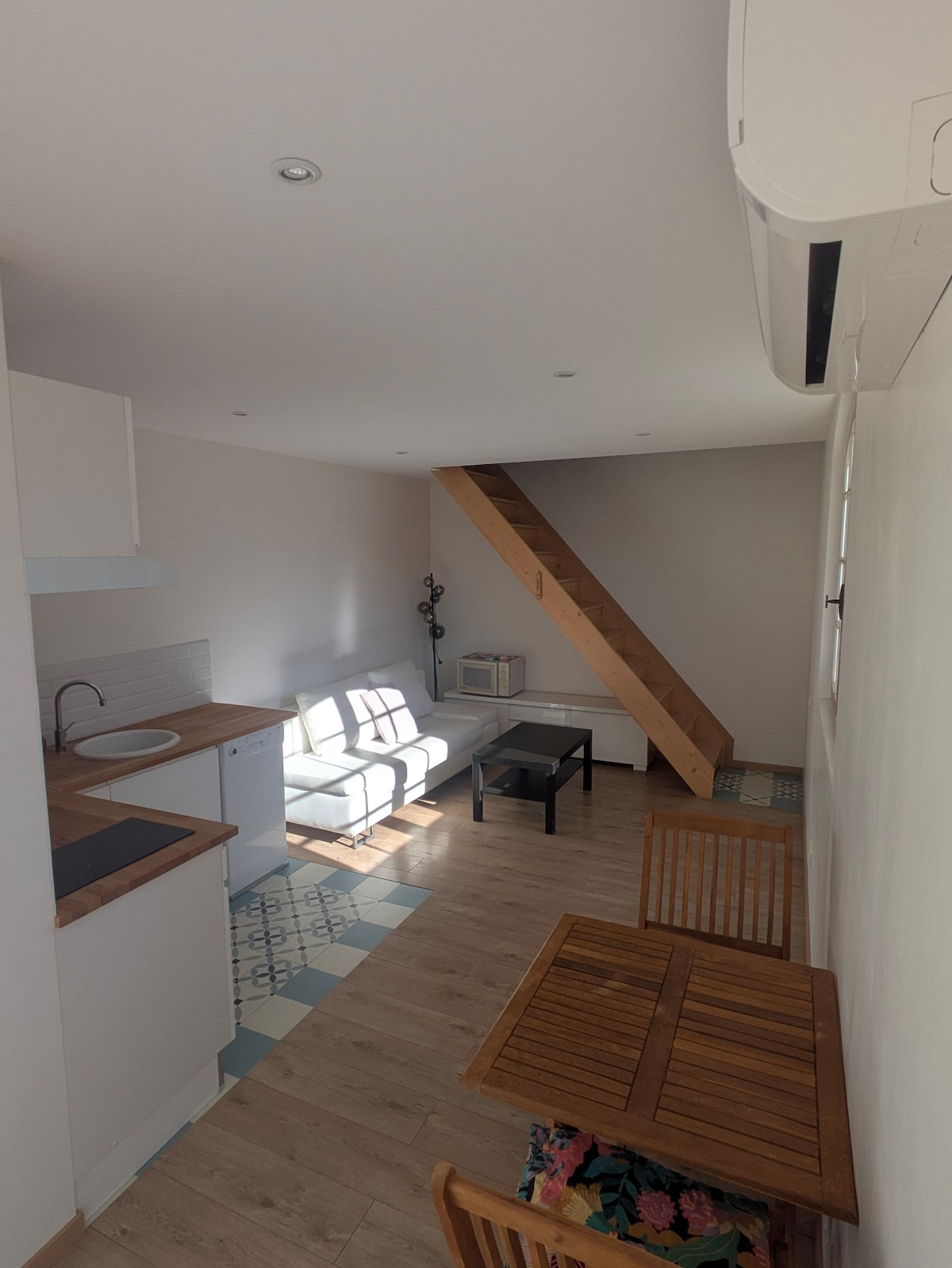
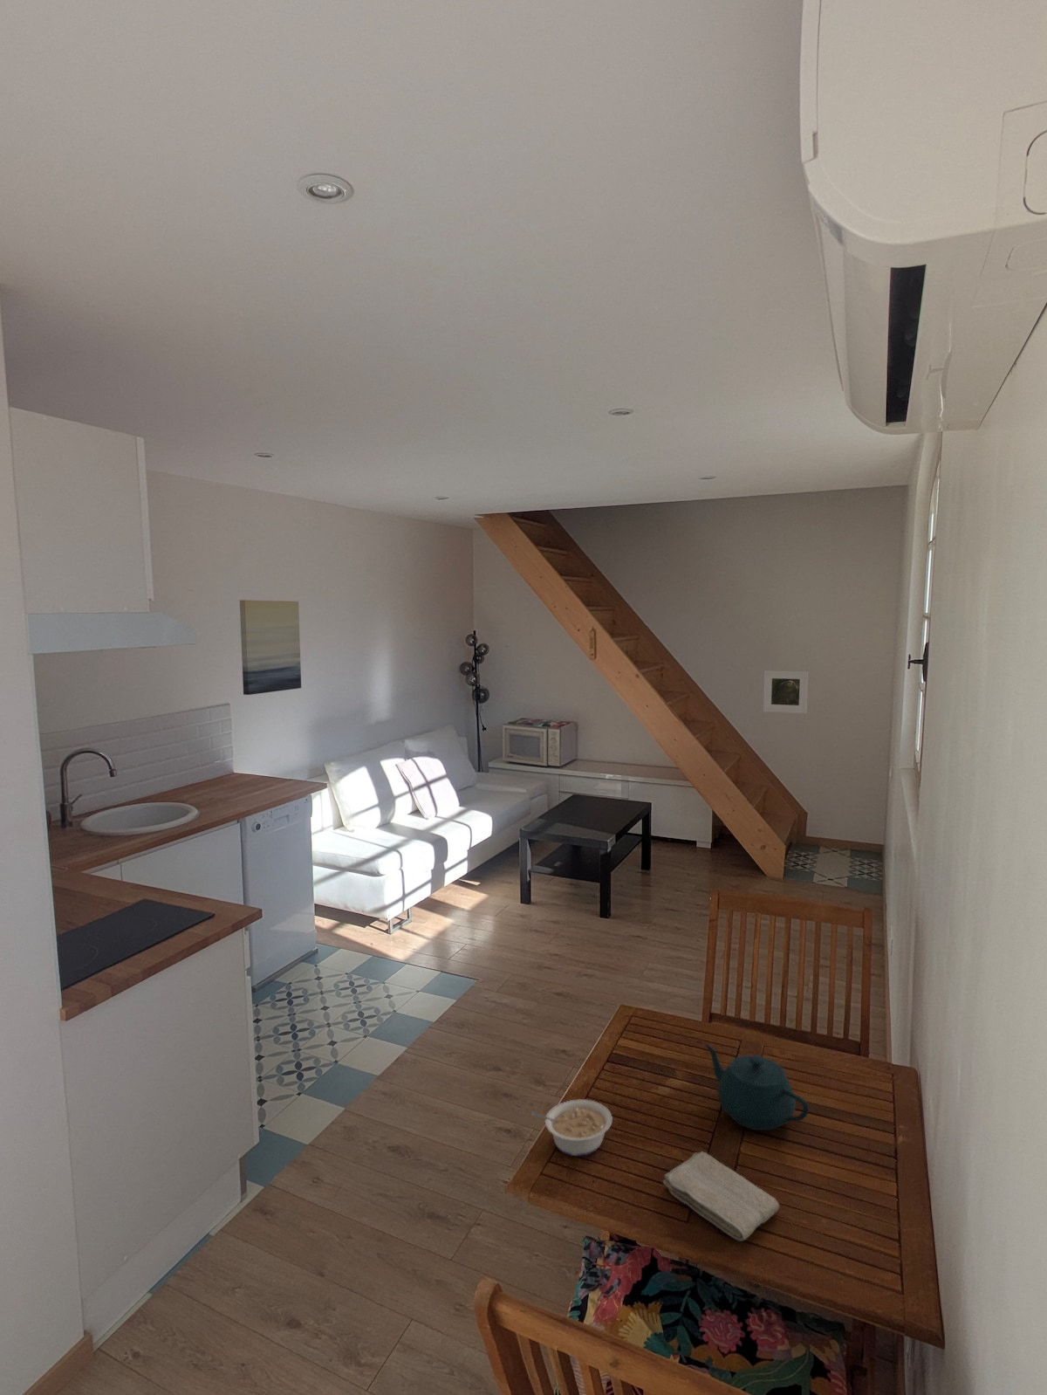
+ washcloth [662,1151,780,1242]
+ wall art [239,598,301,695]
+ teapot [704,1043,809,1131]
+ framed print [762,670,808,714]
+ legume [530,1099,614,1156]
